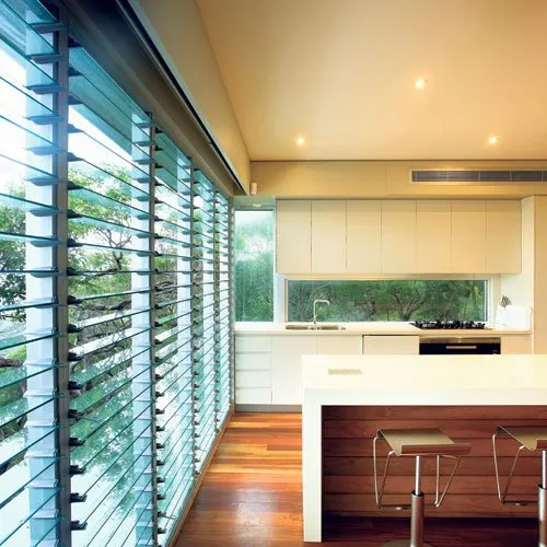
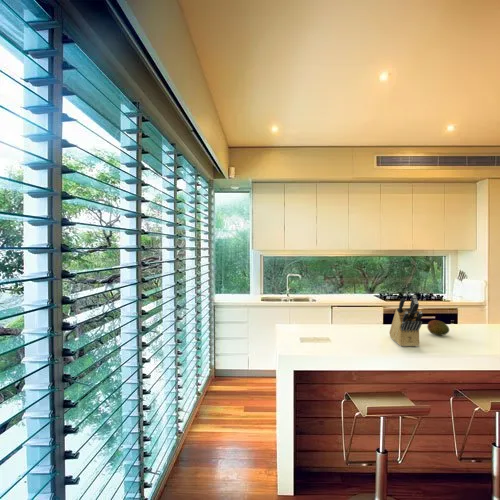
+ knife block [388,294,424,348]
+ fruit [426,319,450,337]
